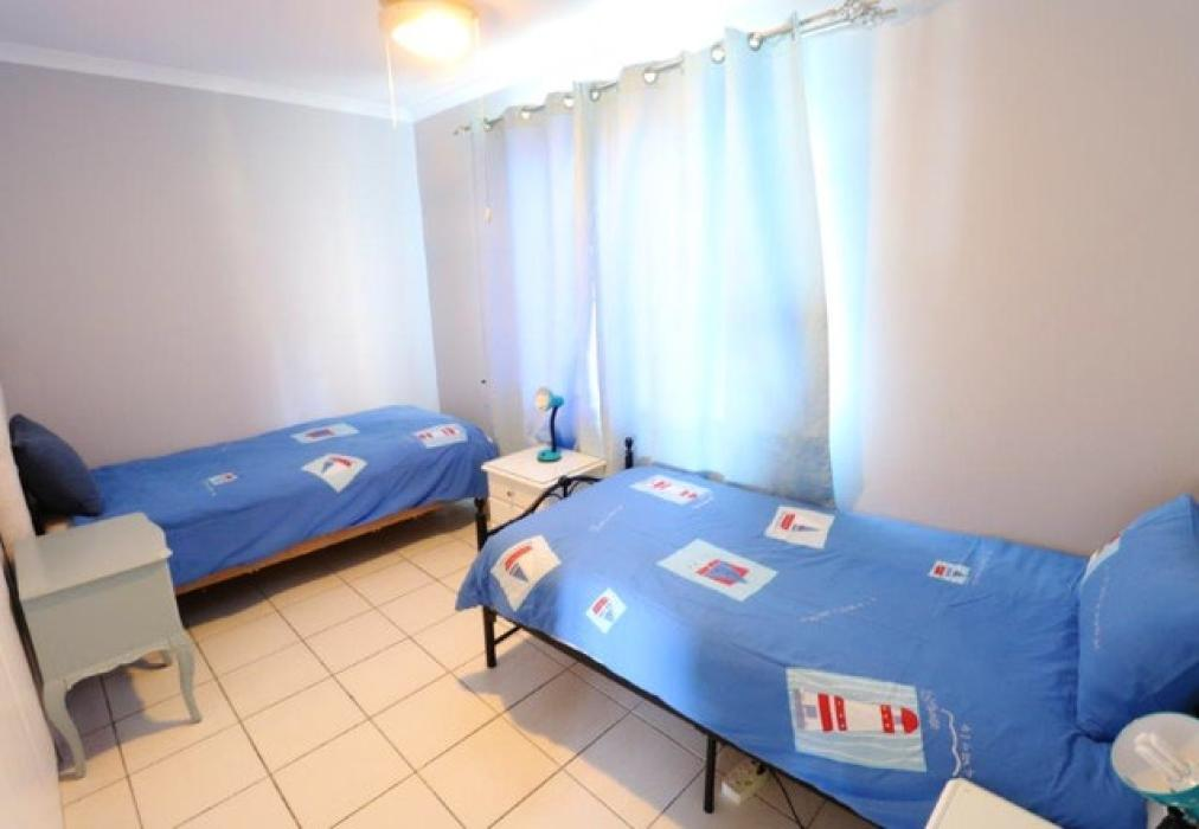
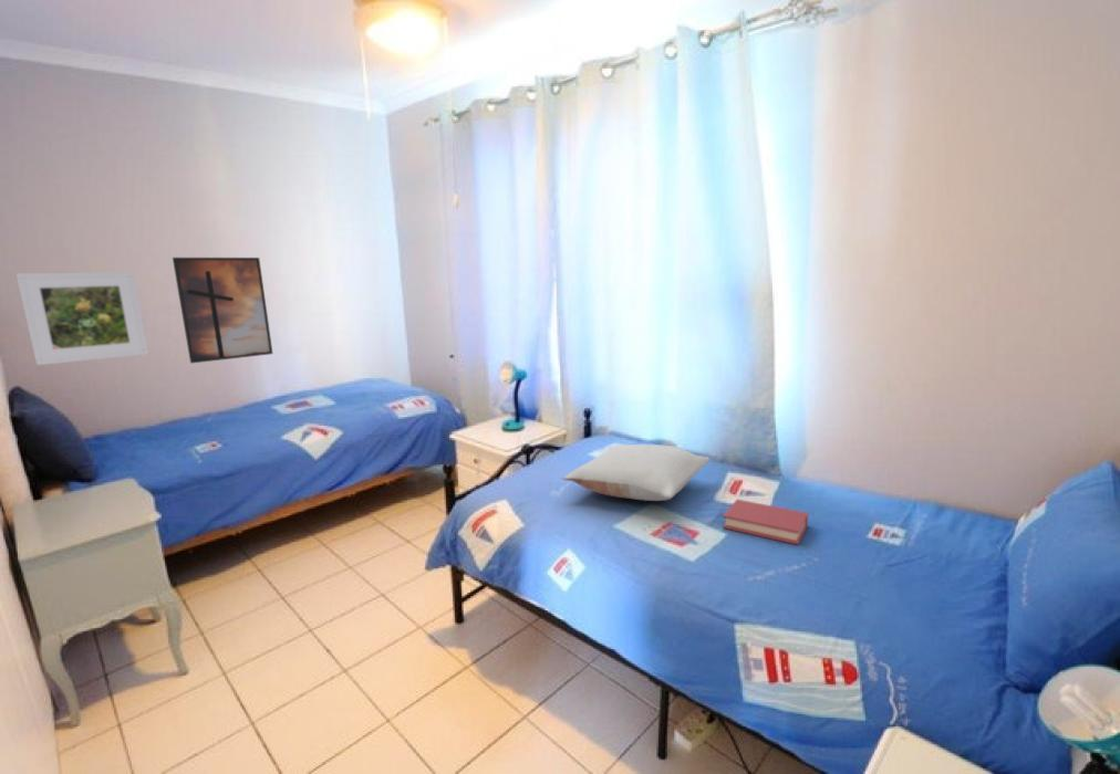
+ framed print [15,271,149,366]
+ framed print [172,257,273,364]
+ book [722,499,809,546]
+ pillow [562,443,711,502]
